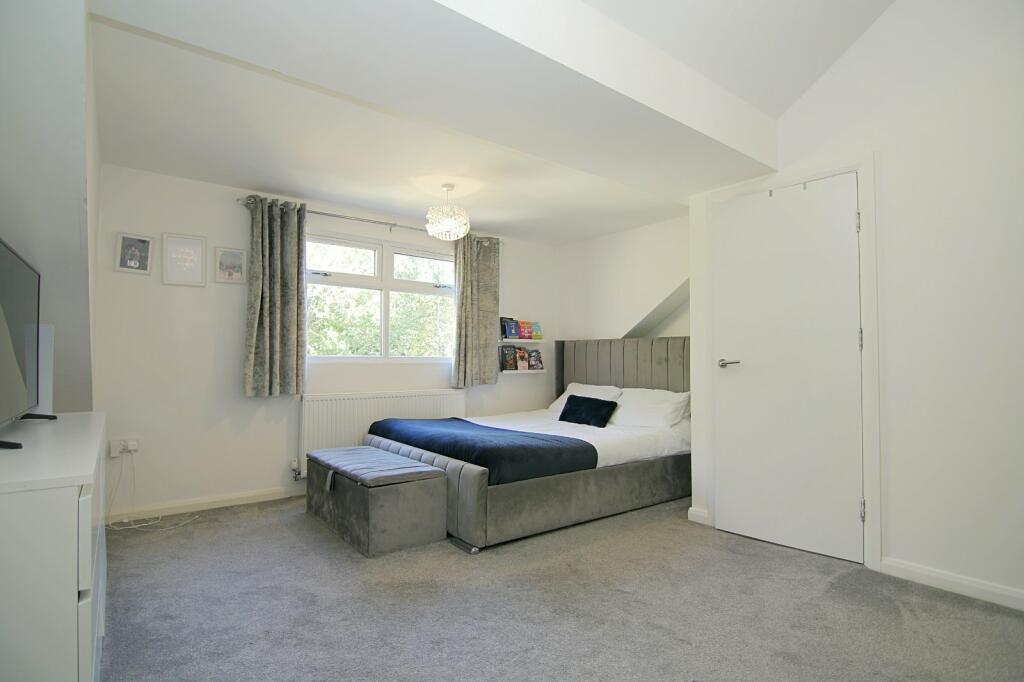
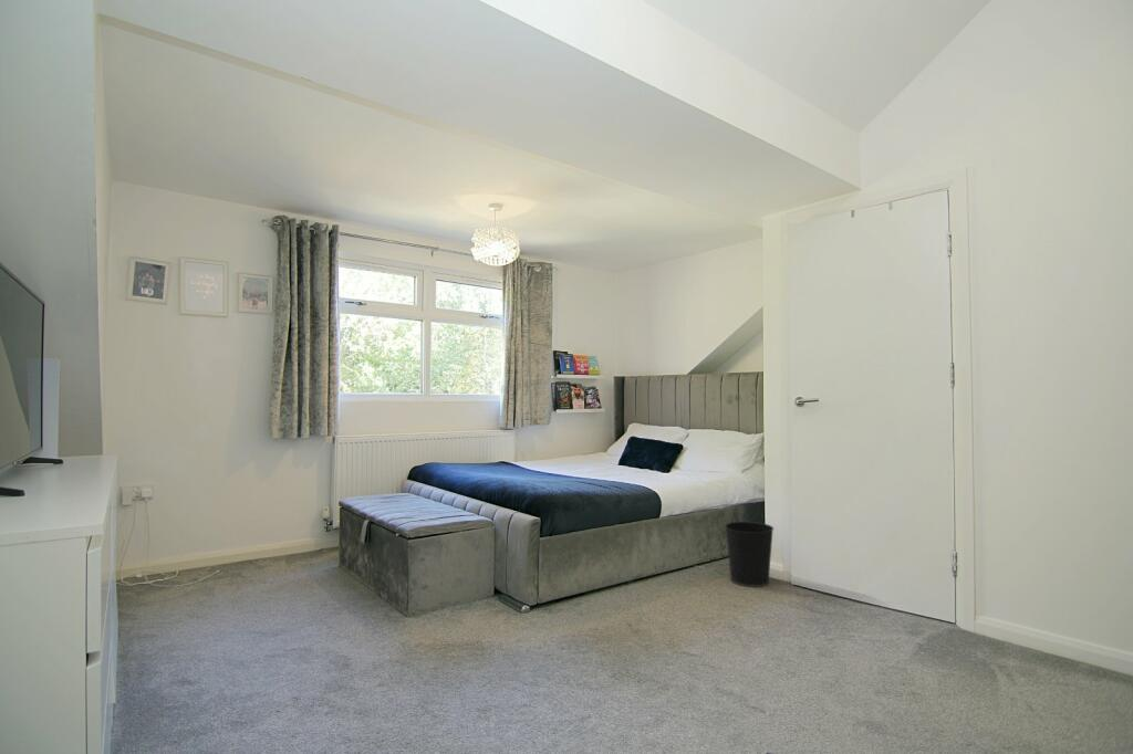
+ wastebasket [724,521,775,588]
